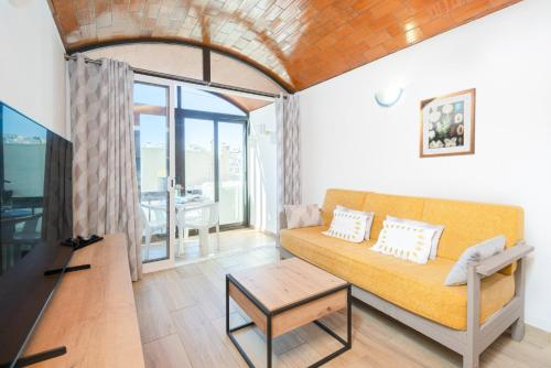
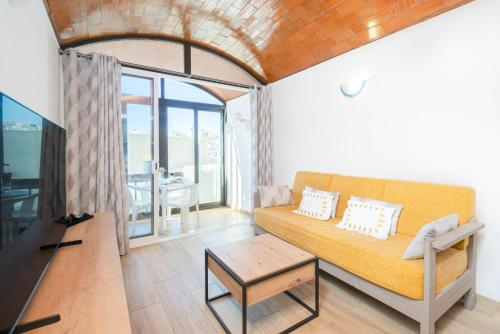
- wall art [419,87,477,159]
